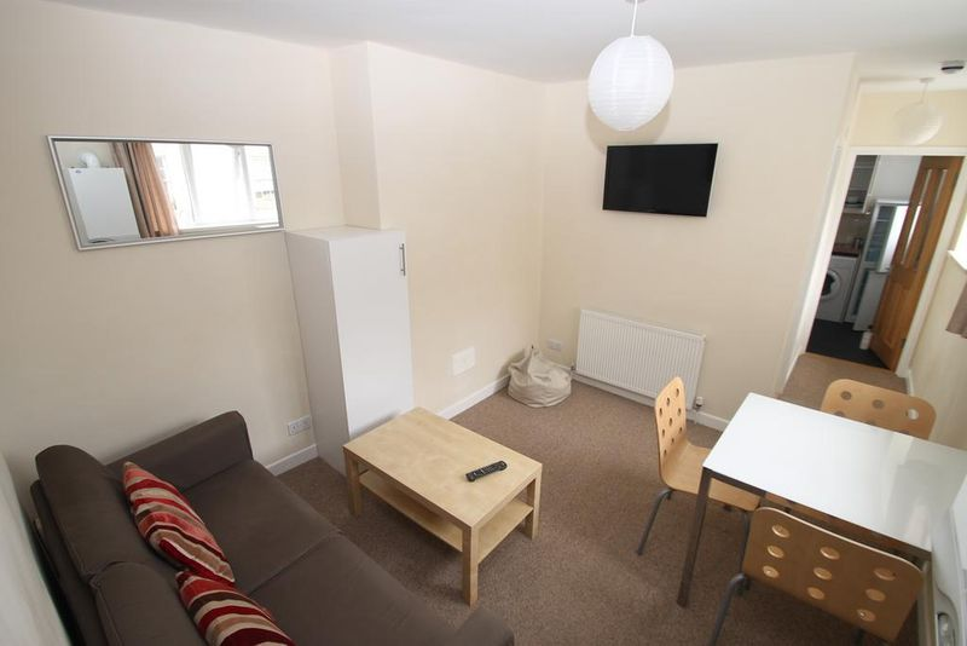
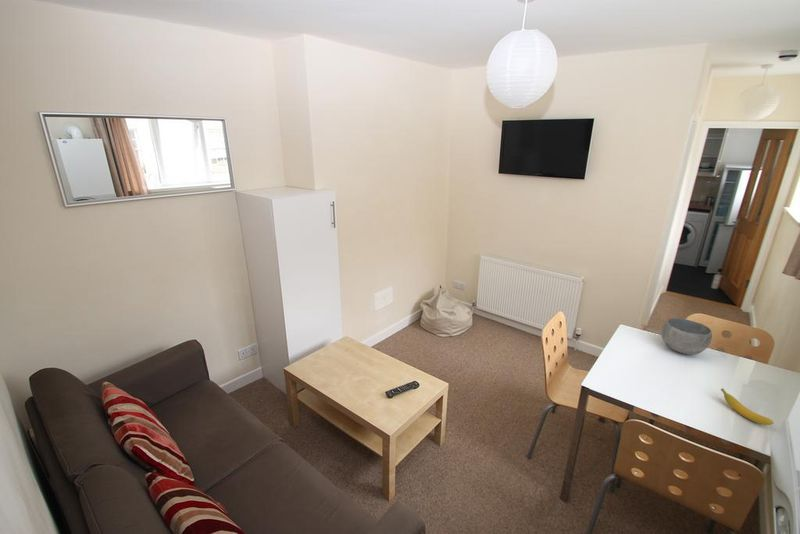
+ banana [720,388,774,426]
+ bowl [660,317,713,355]
